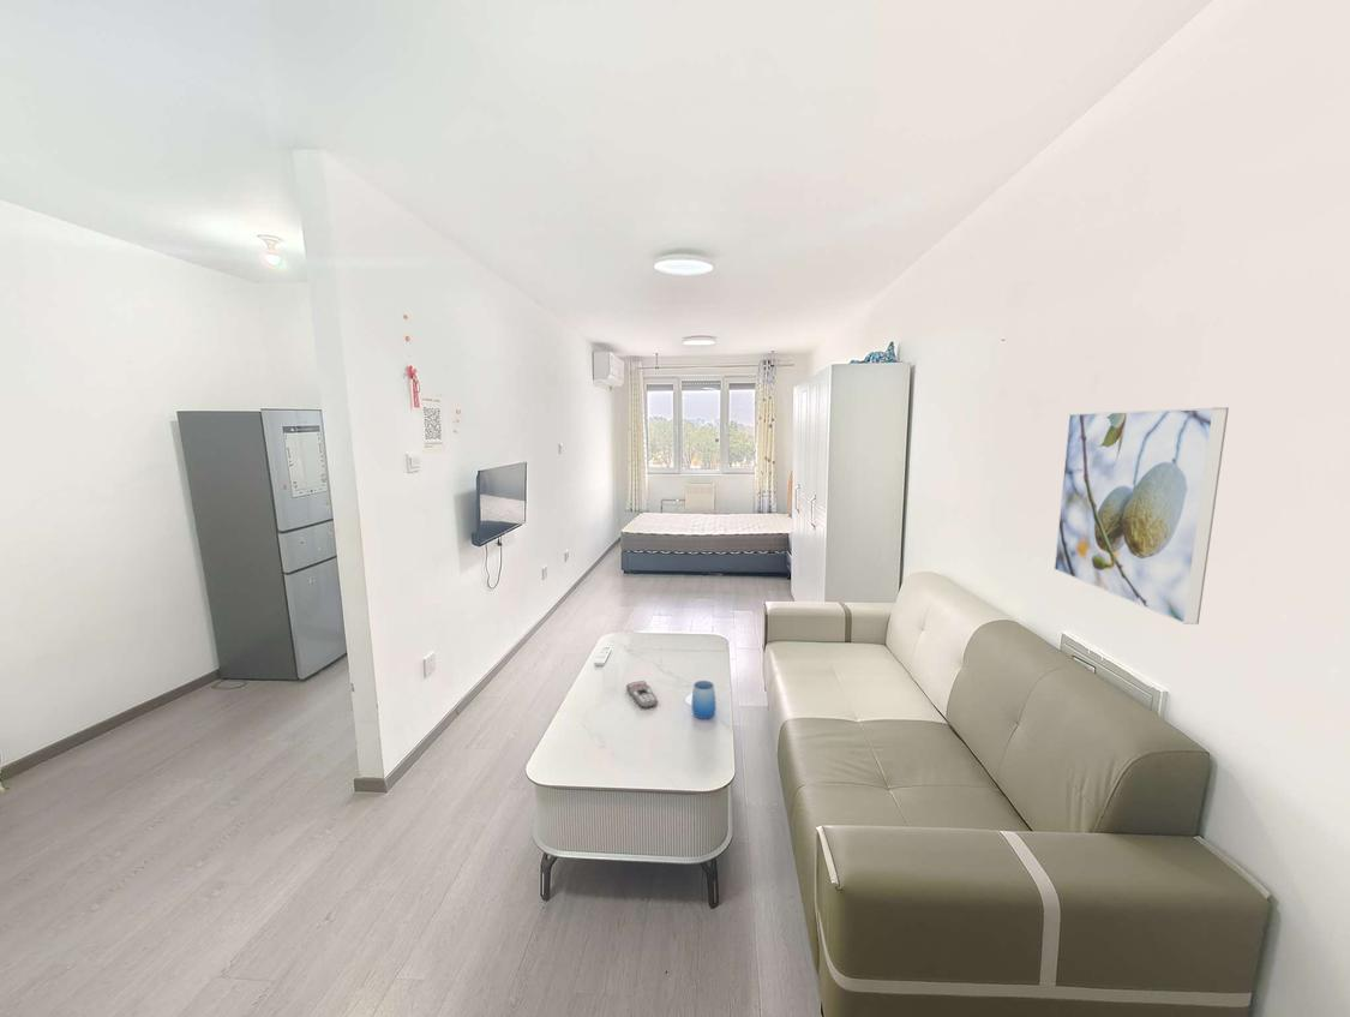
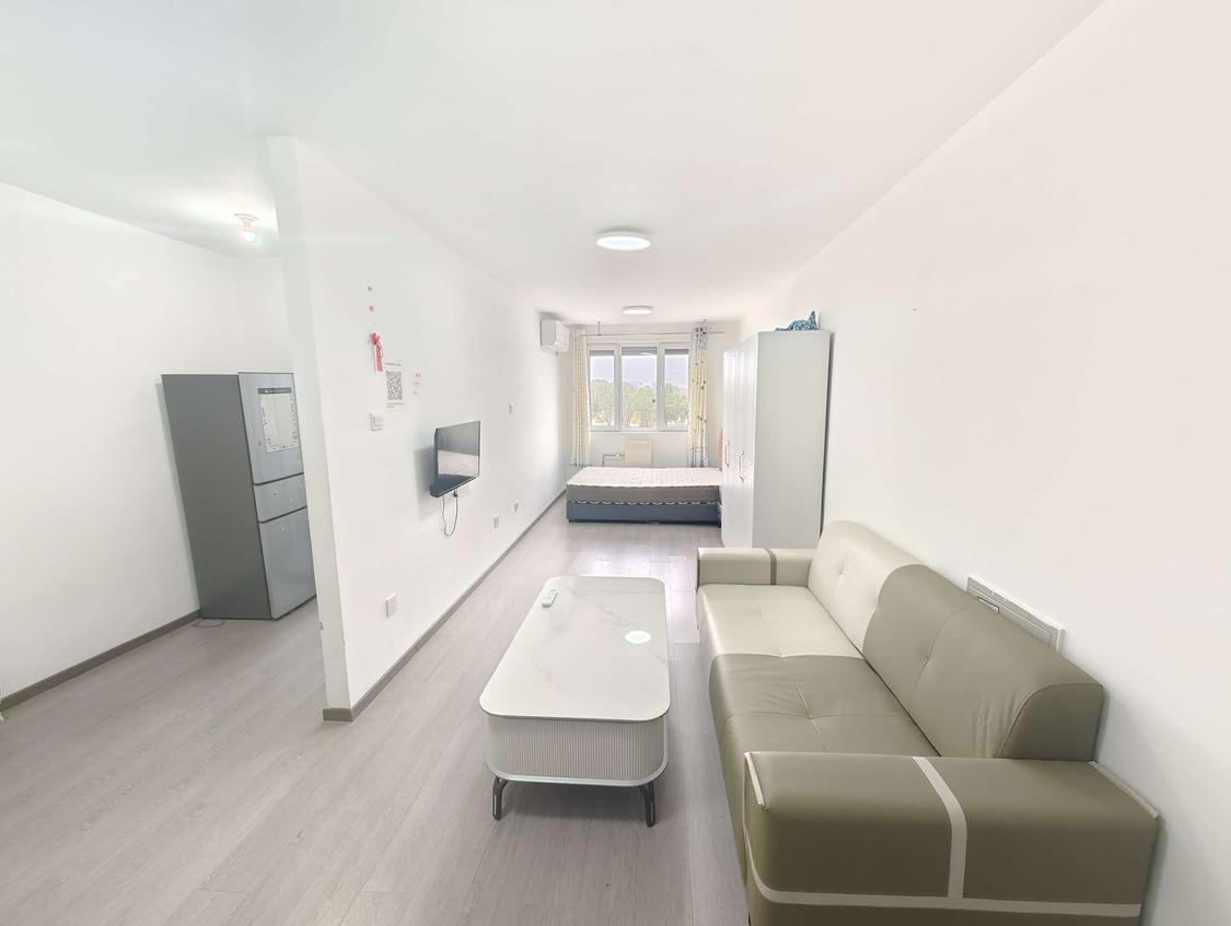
- remote control [625,680,659,708]
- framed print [1054,406,1230,626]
- cup [690,680,718,720]
